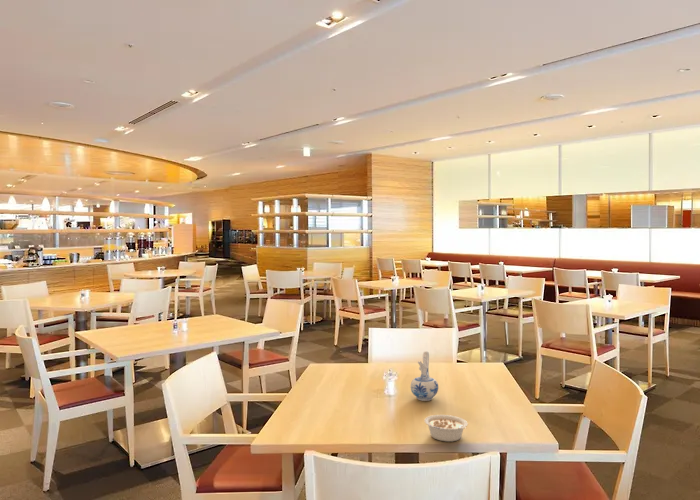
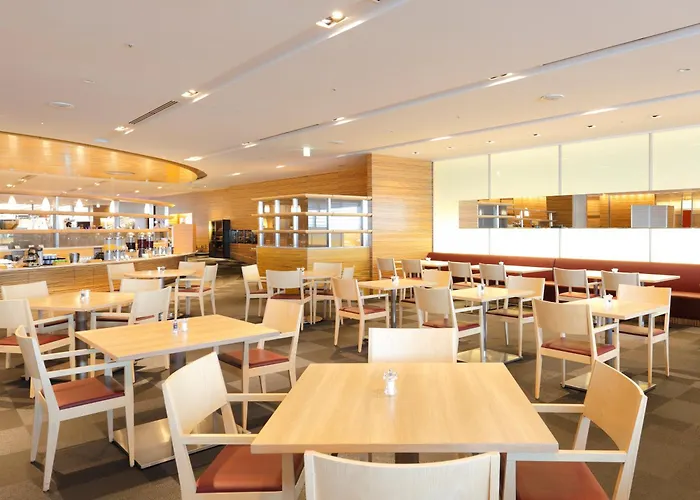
- legume [423,414,469,443]
- ceramic pitcher [410,350,439,402]
